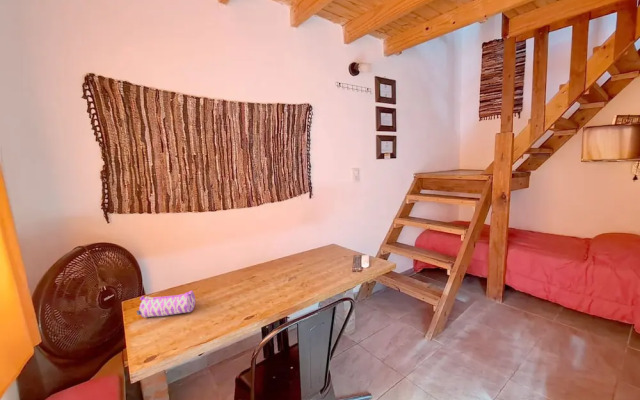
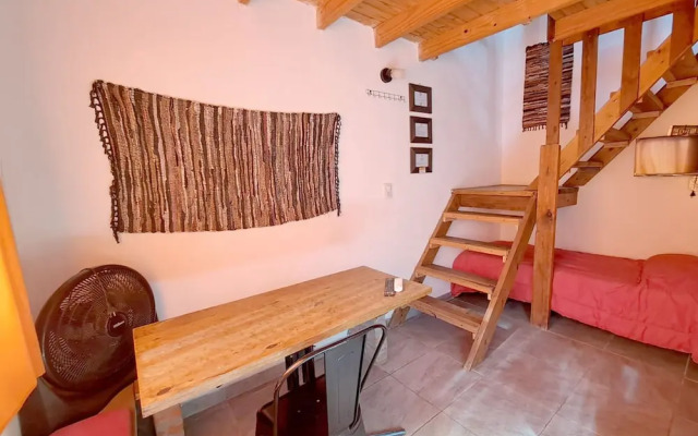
- pencil case [136,290,196,319]
